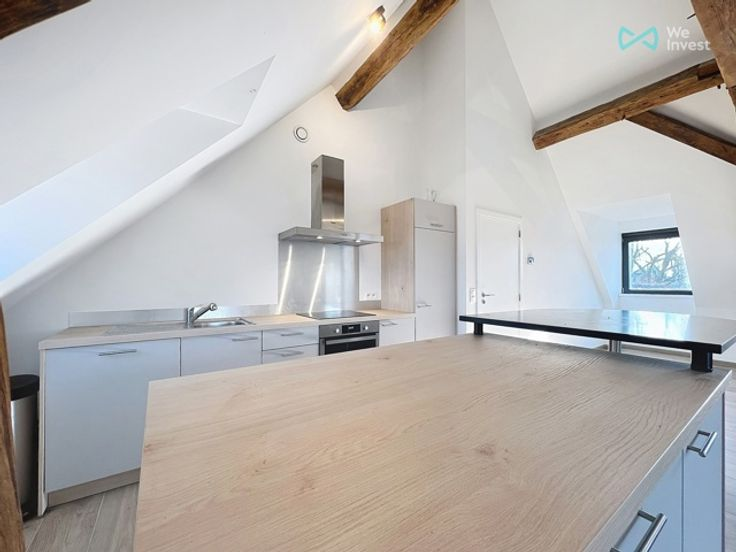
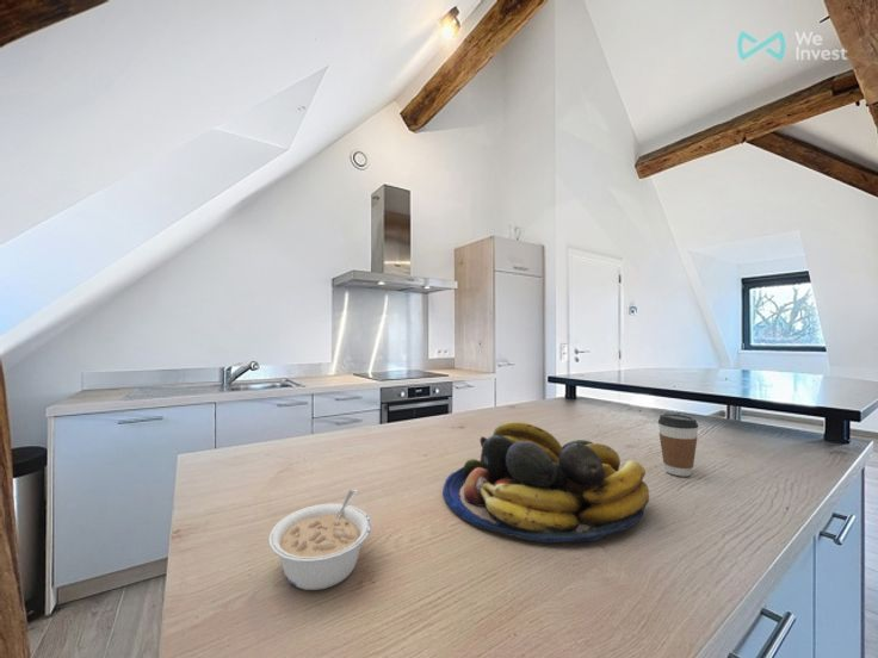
+ legume [267,488,372,591]
+ coffee cup [657,412,699,478]
+ fruit bowl [441,421,650,544]
